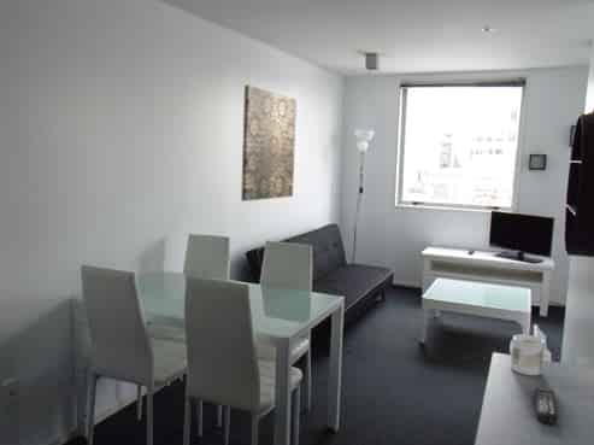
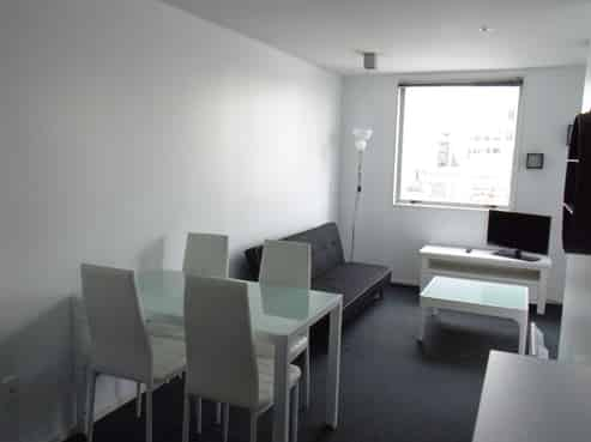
- remote control [535,386,558,426]
- wall art [240,84,298,203]
- mug [508,333,546,376]
